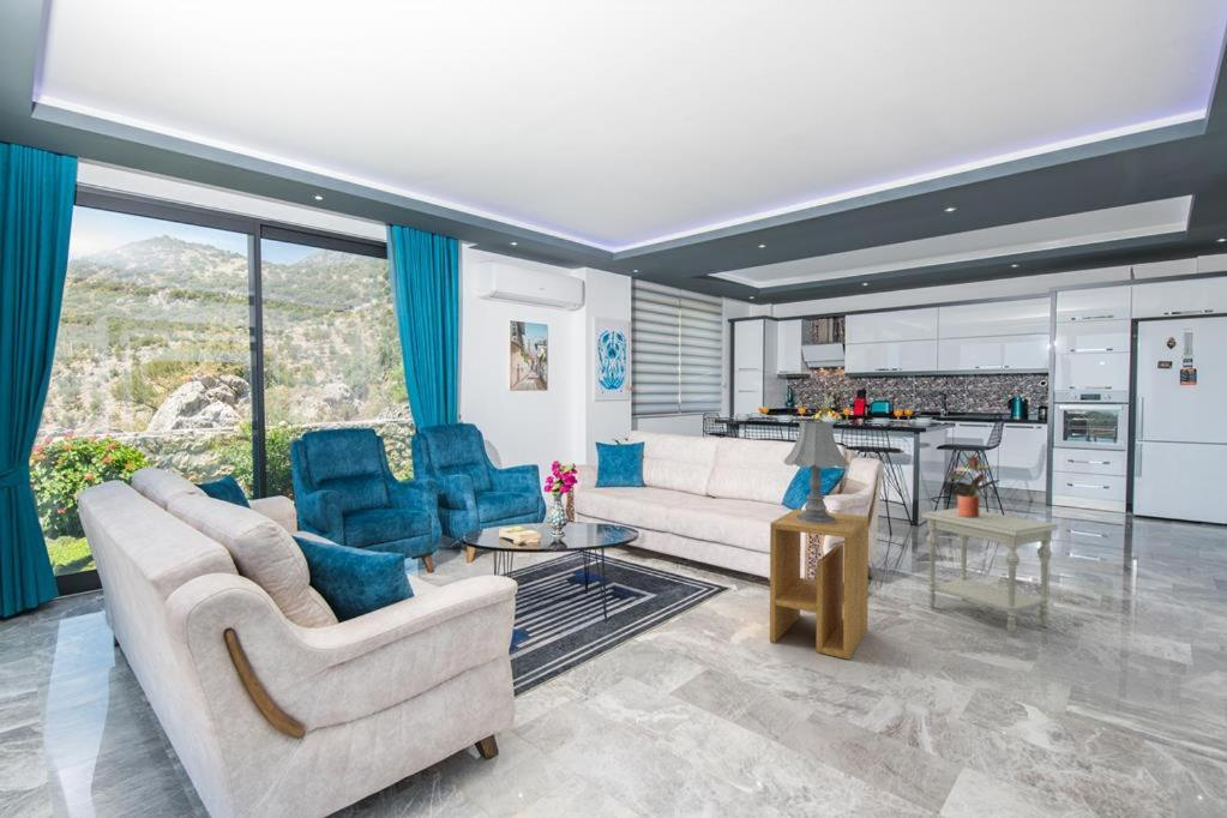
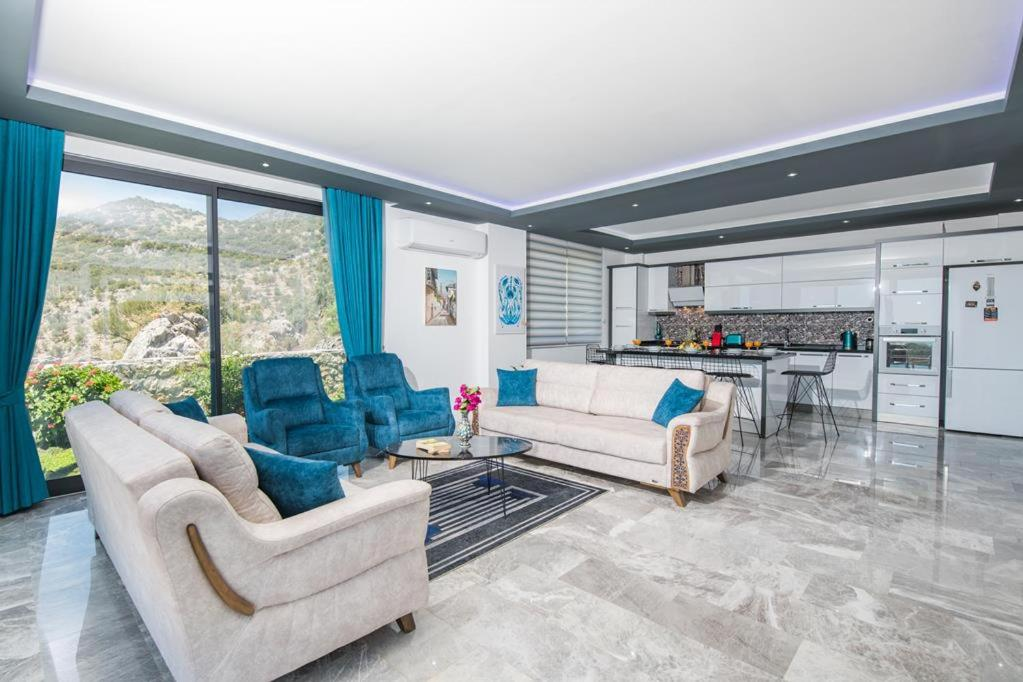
- side table [920,507,1059,637]
- side table [769,509,870,661]
- potted plant [944,455,1003,517]
- table lamp [782,421,850,524]
